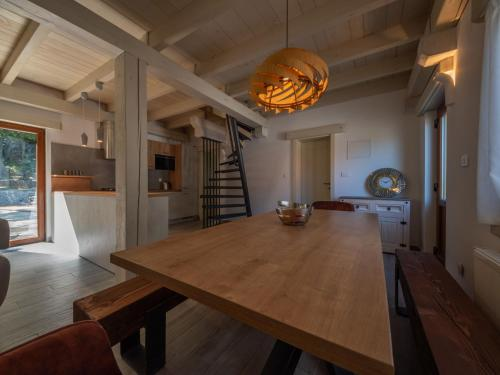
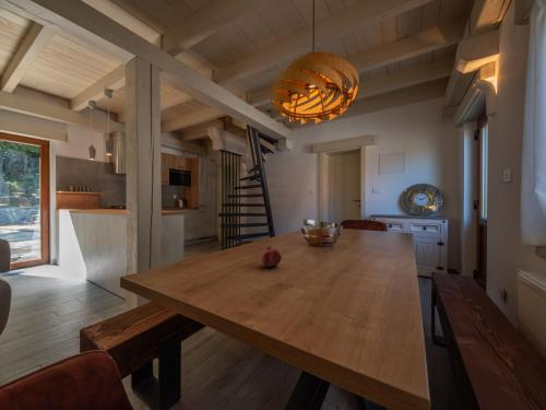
+ fruit [260,245,282,268]
